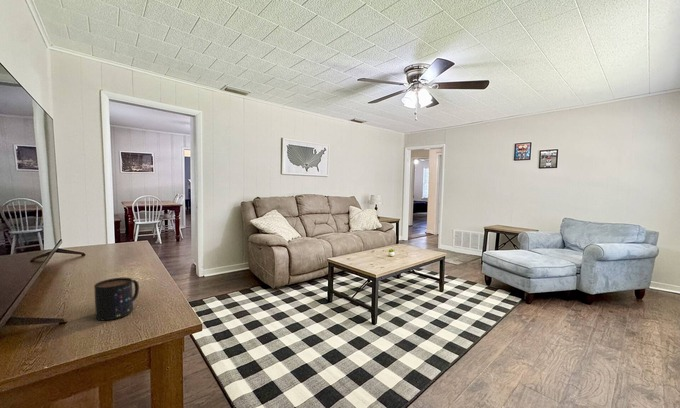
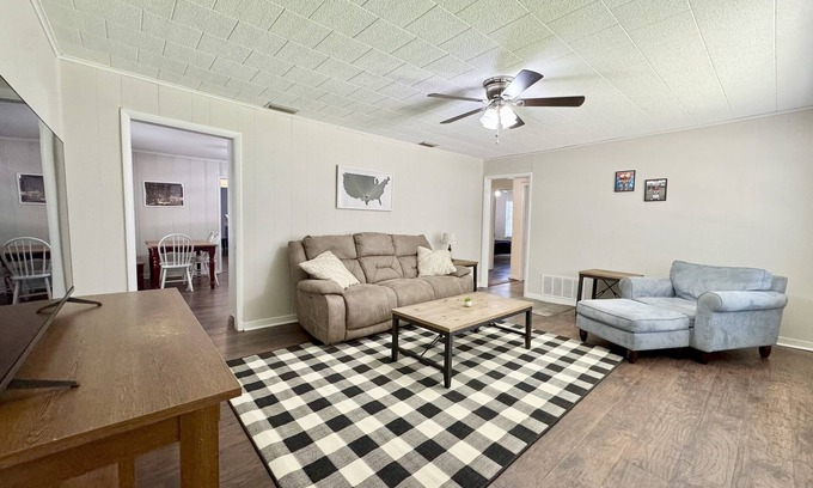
- mug [93,277,140,321]
